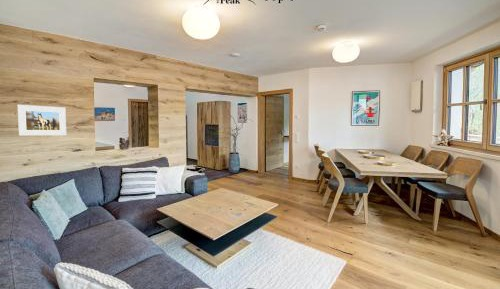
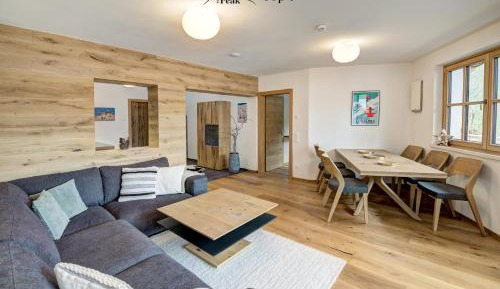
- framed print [17,104,67,136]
